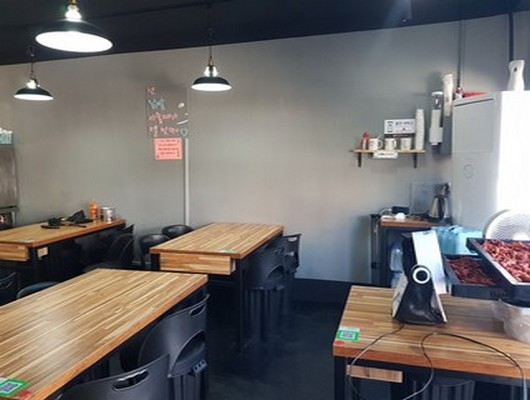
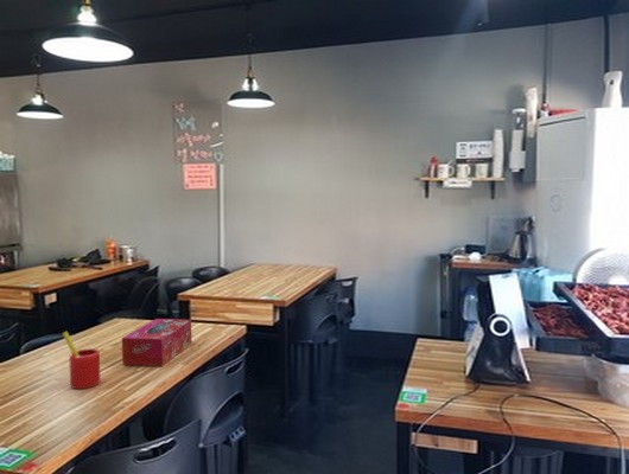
+ tissue box [121,318,192,367]
+ straw [62,331,102,390]
